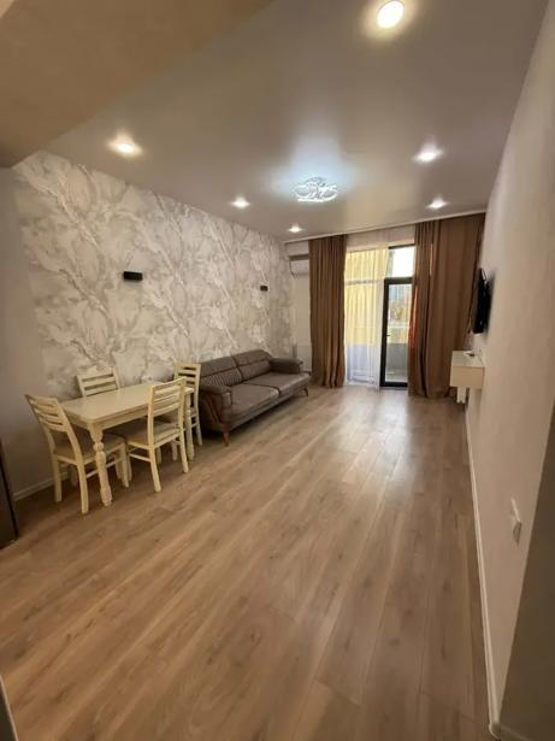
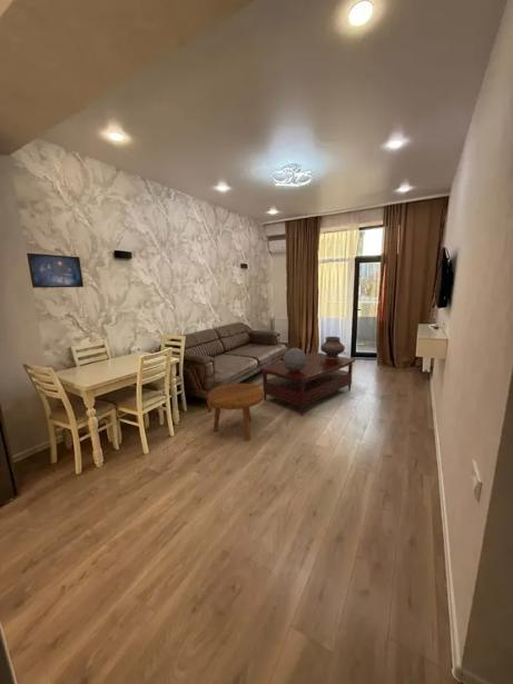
+ decorative sphere [282,347,306,371]
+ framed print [26,252,85,289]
+ footstool [207,383,264,442]
+ ceramic pot [319,336,346,359]
+ coffee table [258,351,356,417]
